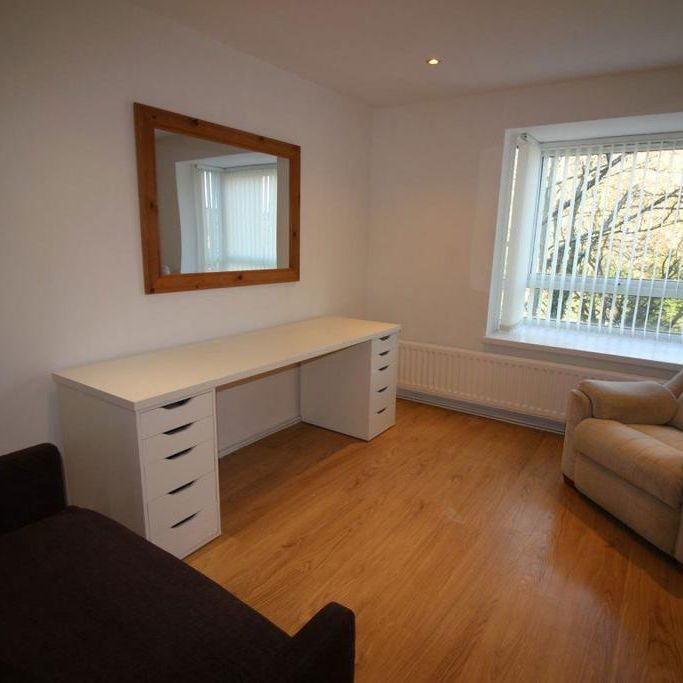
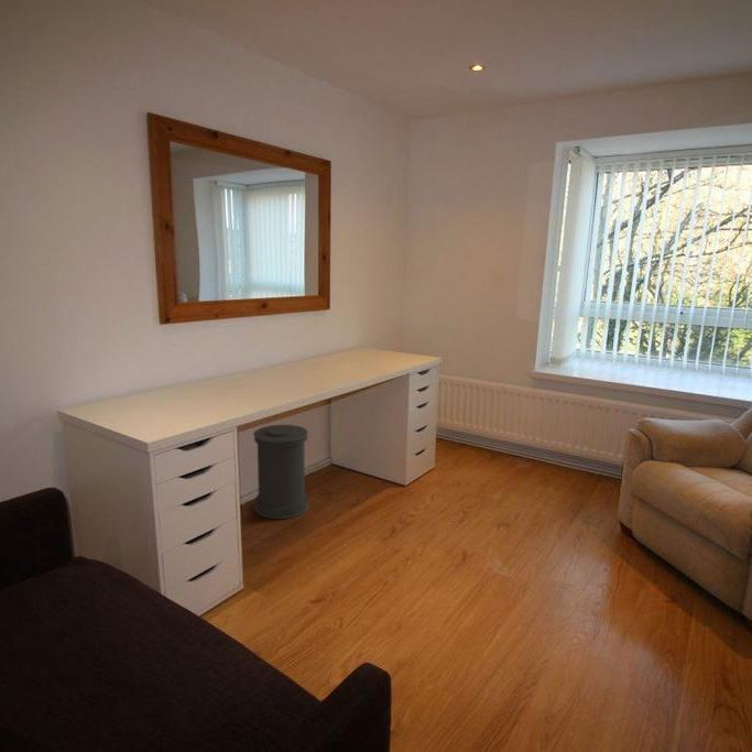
+ trash can [252,424,309,520]
